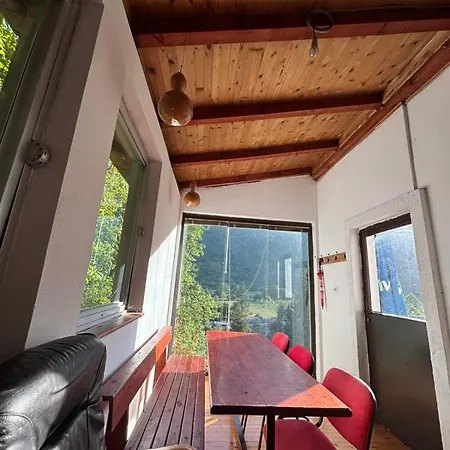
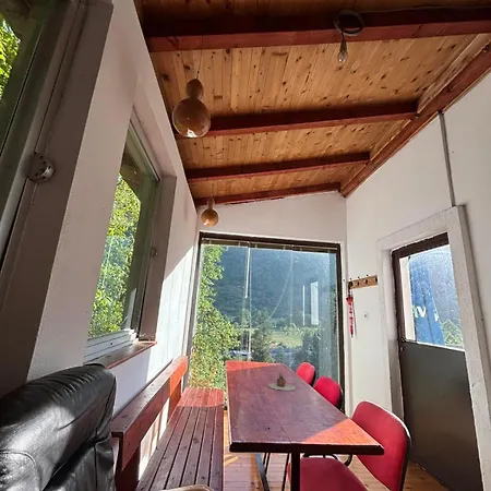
+ teapot [267,372,297,392]
